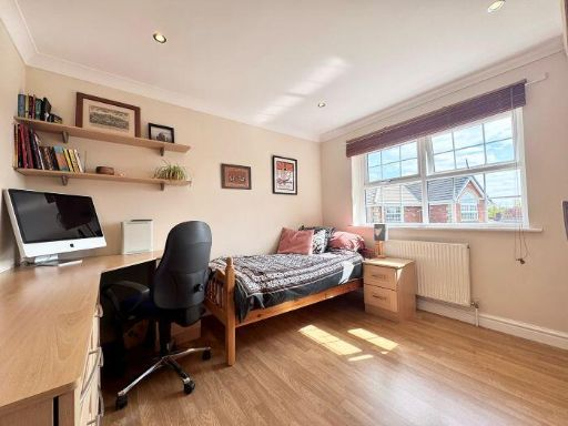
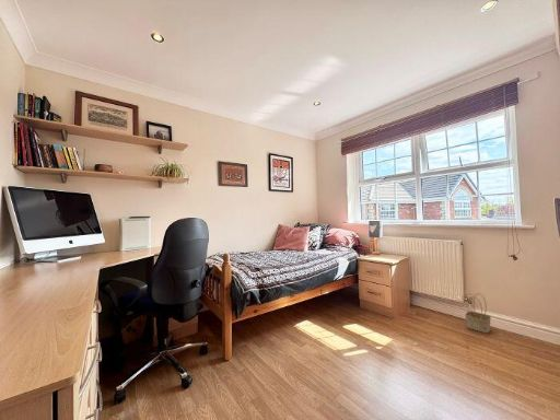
+ basket [465,293,491,334]
